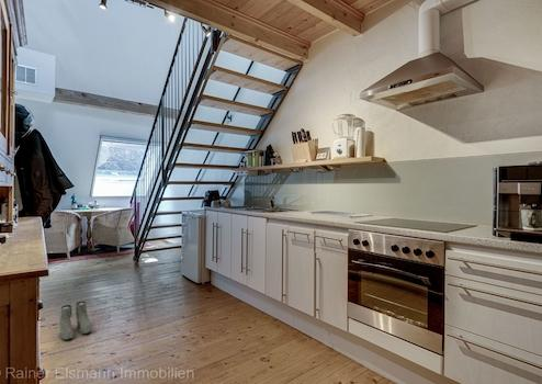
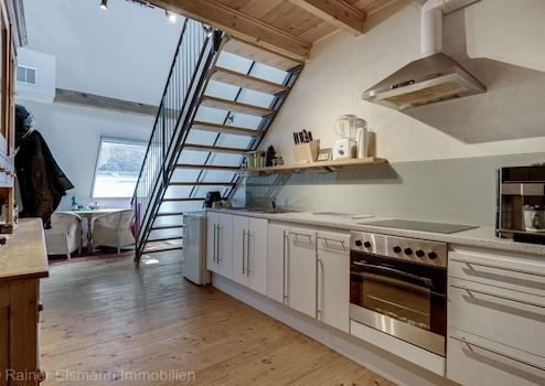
- boots [58,301,92,341]
